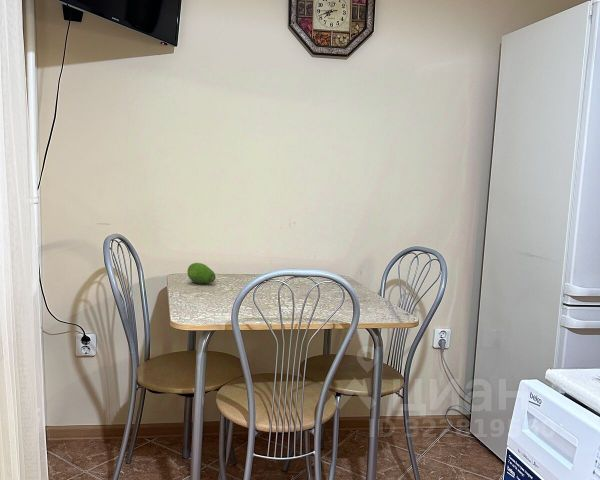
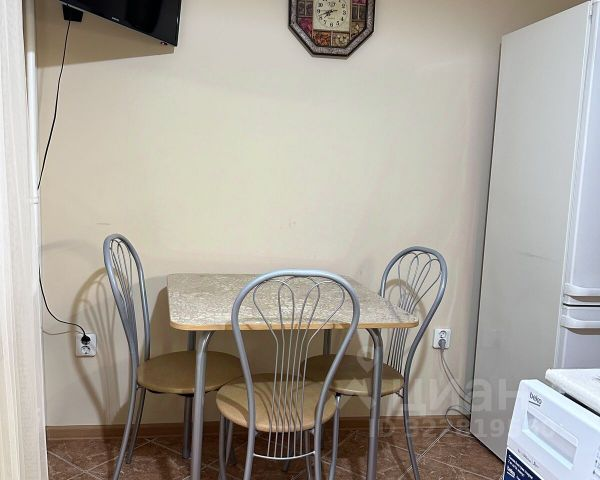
- fruit [186,262,216,285]
